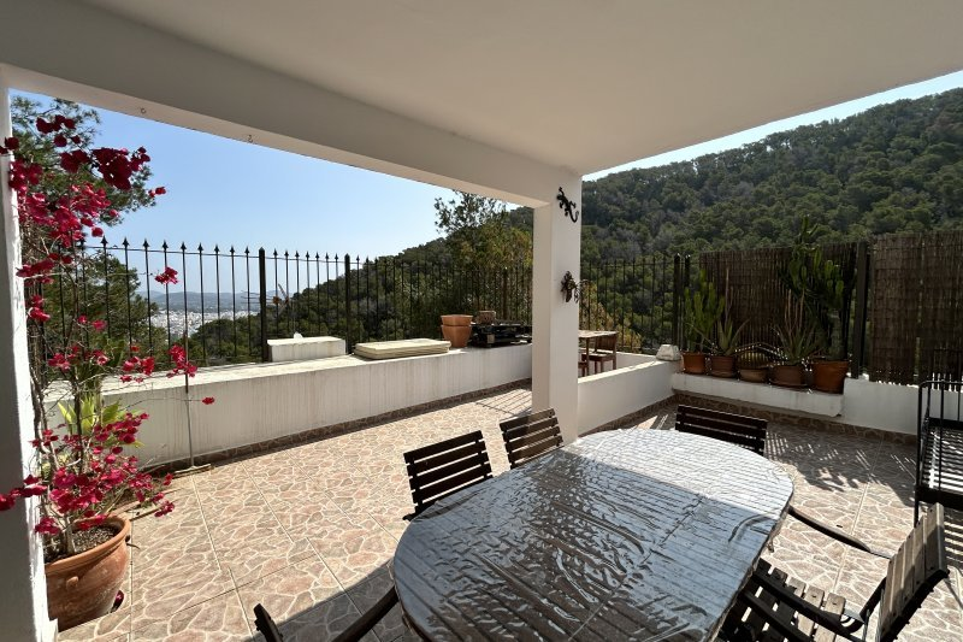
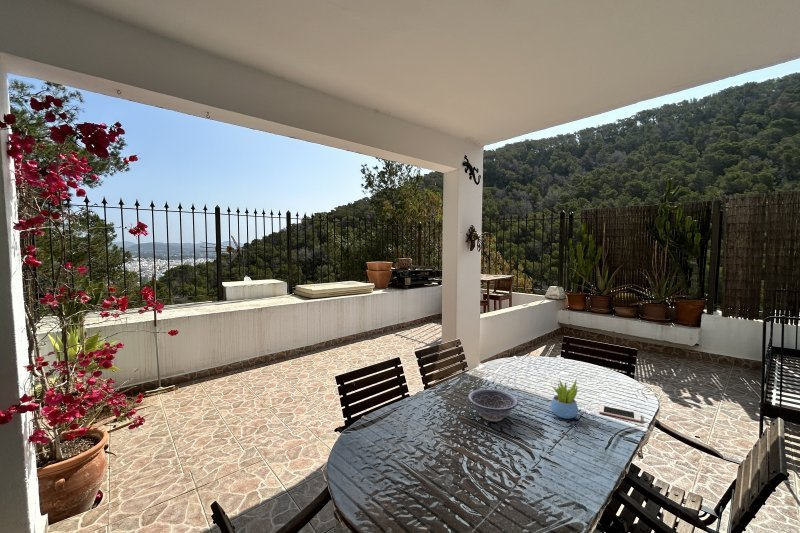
+ succulent plant [550,377,579,420]
+ cell phone [598,404,642,423]
+ decorative bowl [467,388,519,422]
